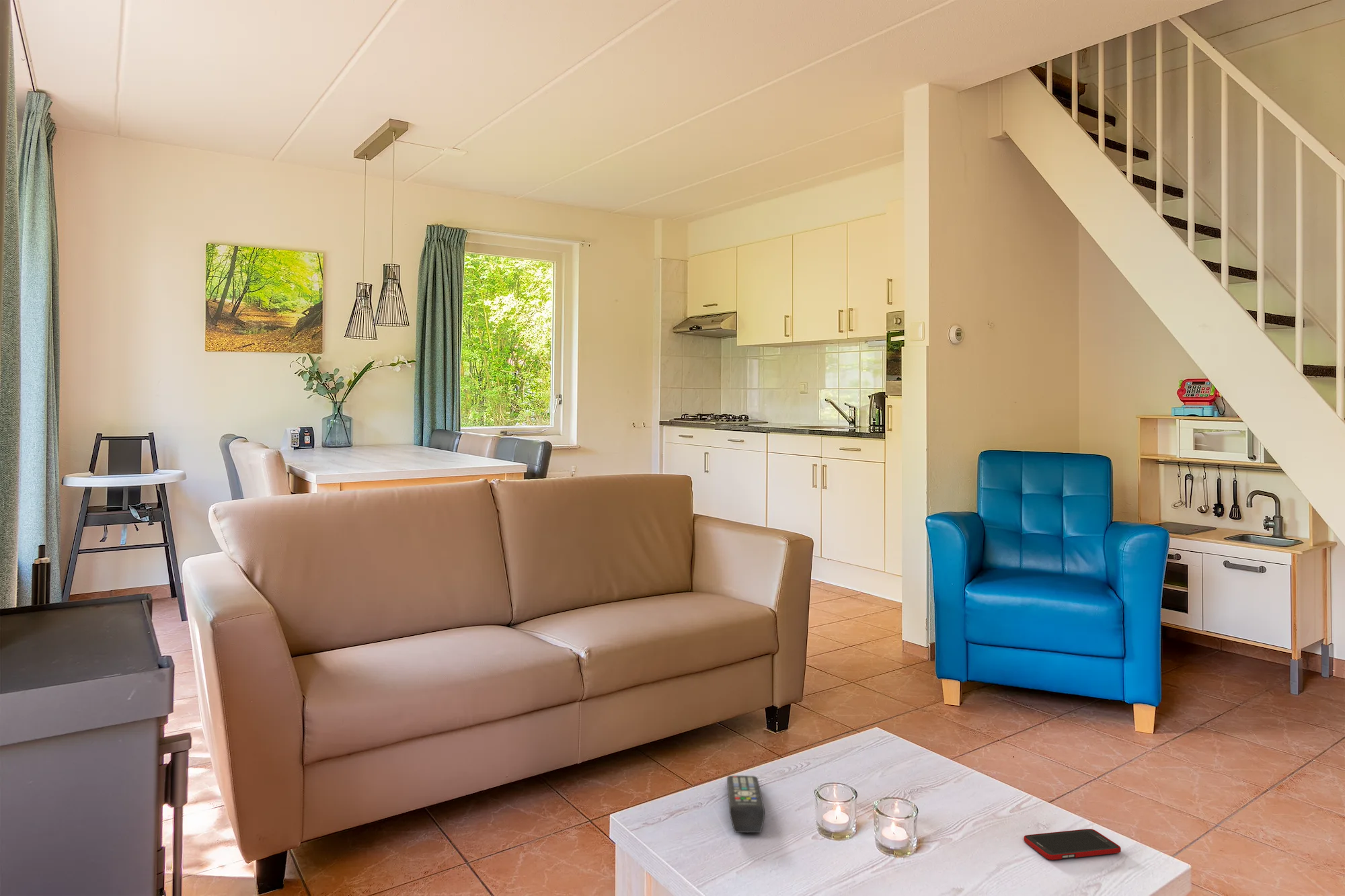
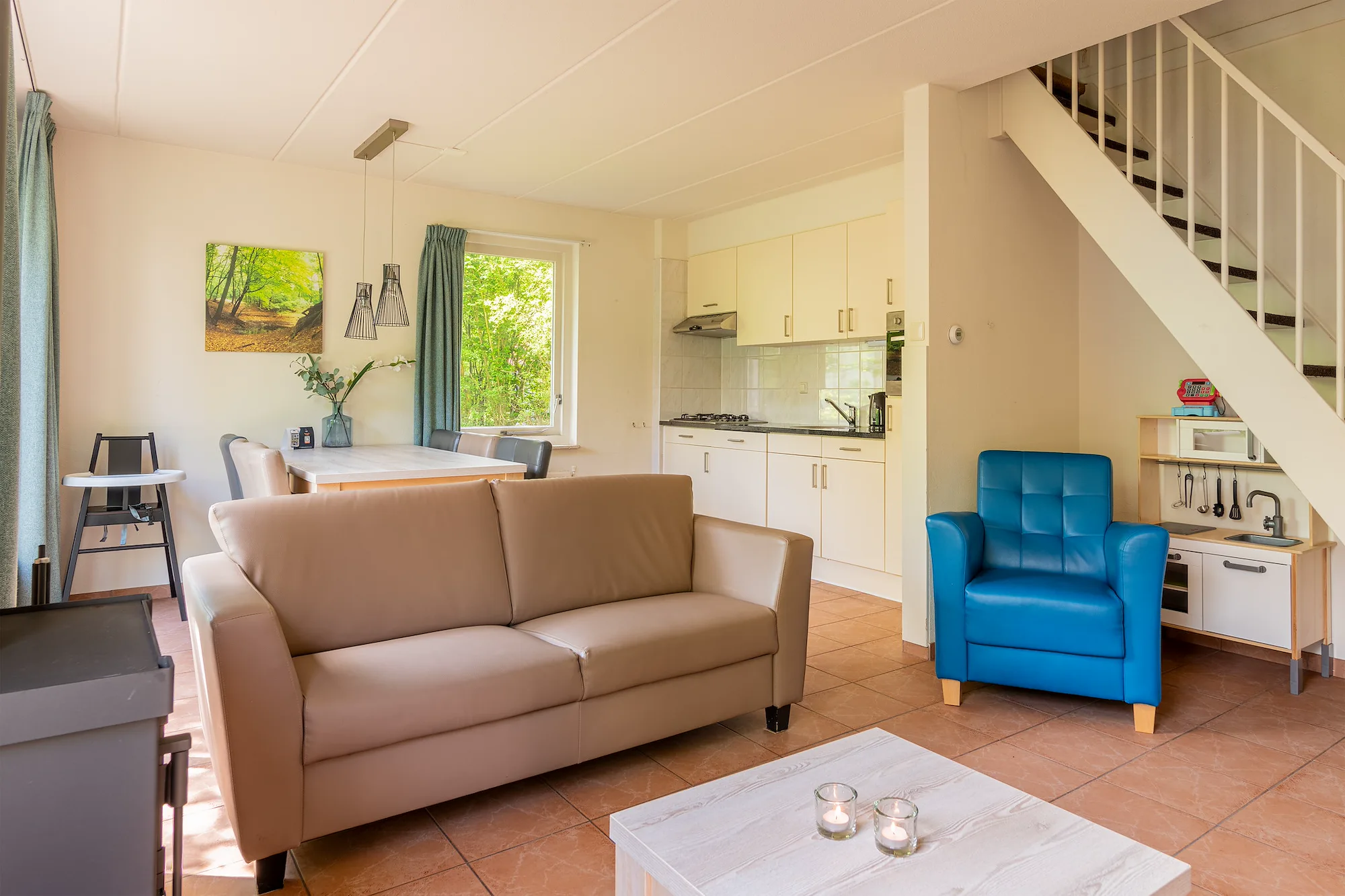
- remote control [726,775,765,833]
- cell phone [1024,828,1122,860]
